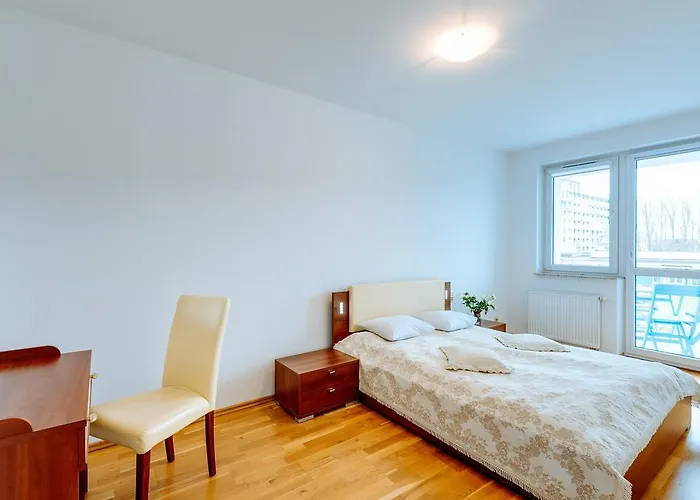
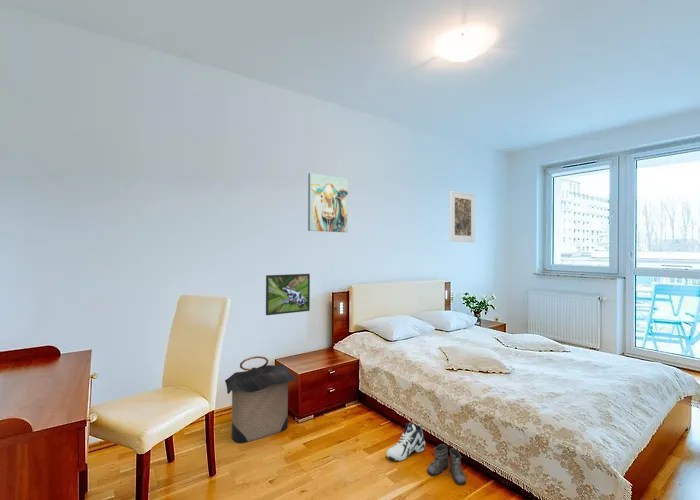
+ wall art [307,172,349,233]
+ boots [426,443,468,486]
+ laundry hamper [224,355,298,444]
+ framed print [449,190,476,243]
+ sneaker [386,420,426,462]
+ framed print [265,273,311,316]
